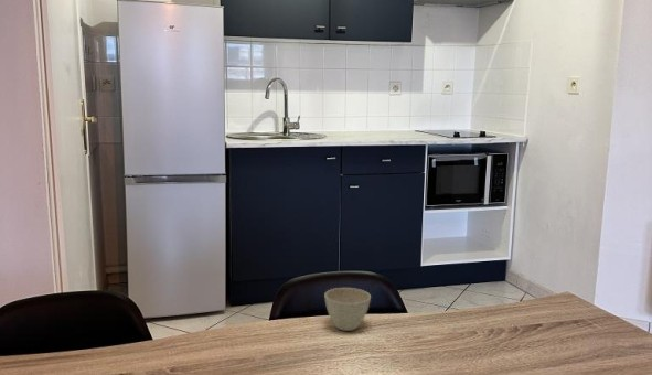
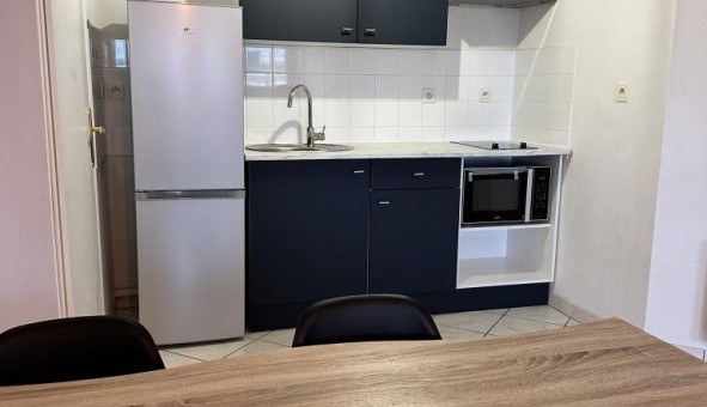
- flower pot [323,287,372,332]
